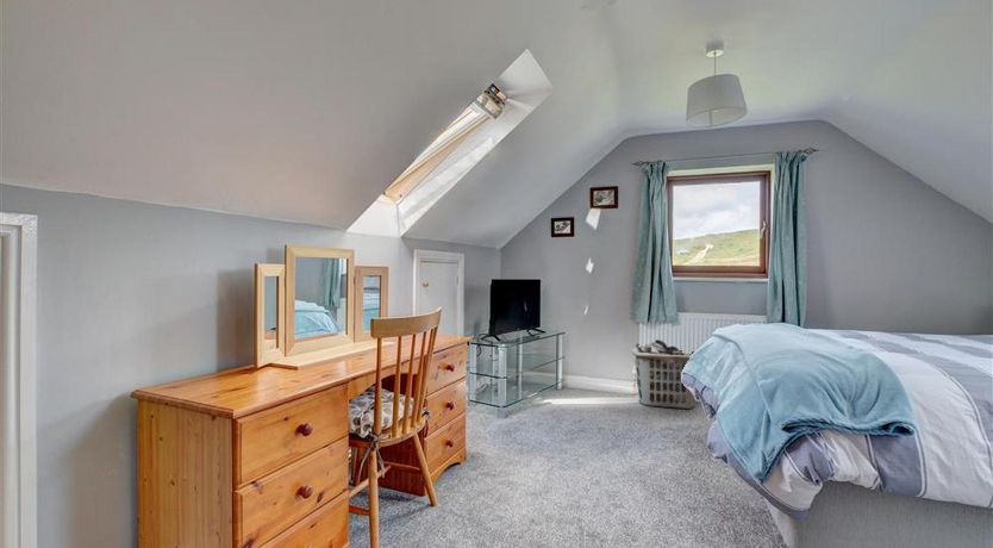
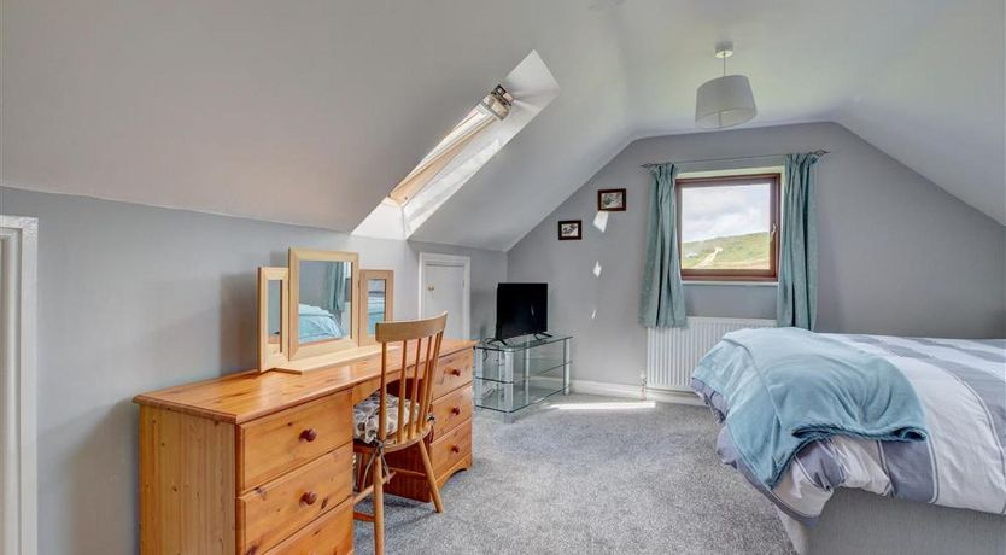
- clothes hamper [631,338,697,410]
